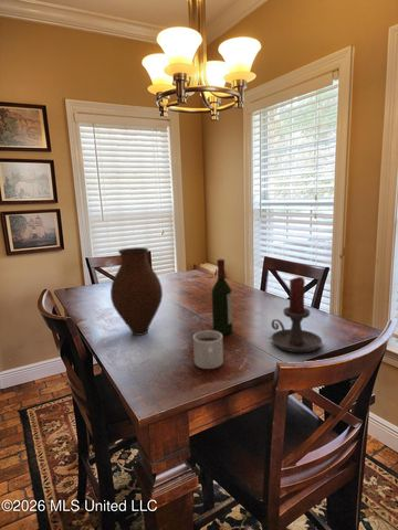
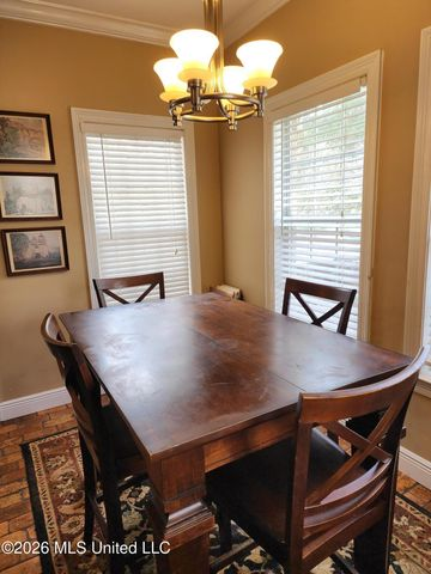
- vase [109,246,164,337]
- mug [192,329,224,370]
- wine bottle [211,258,233,336]
- candle holder [270,276,323,353]
